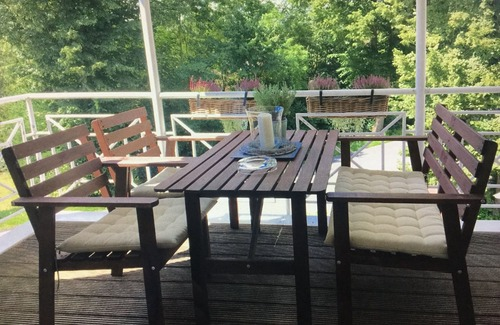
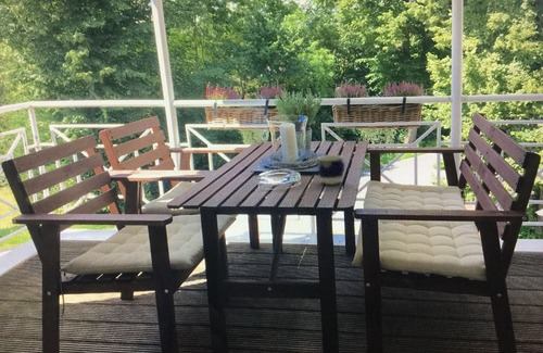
+ cup [316,154,345,186]
